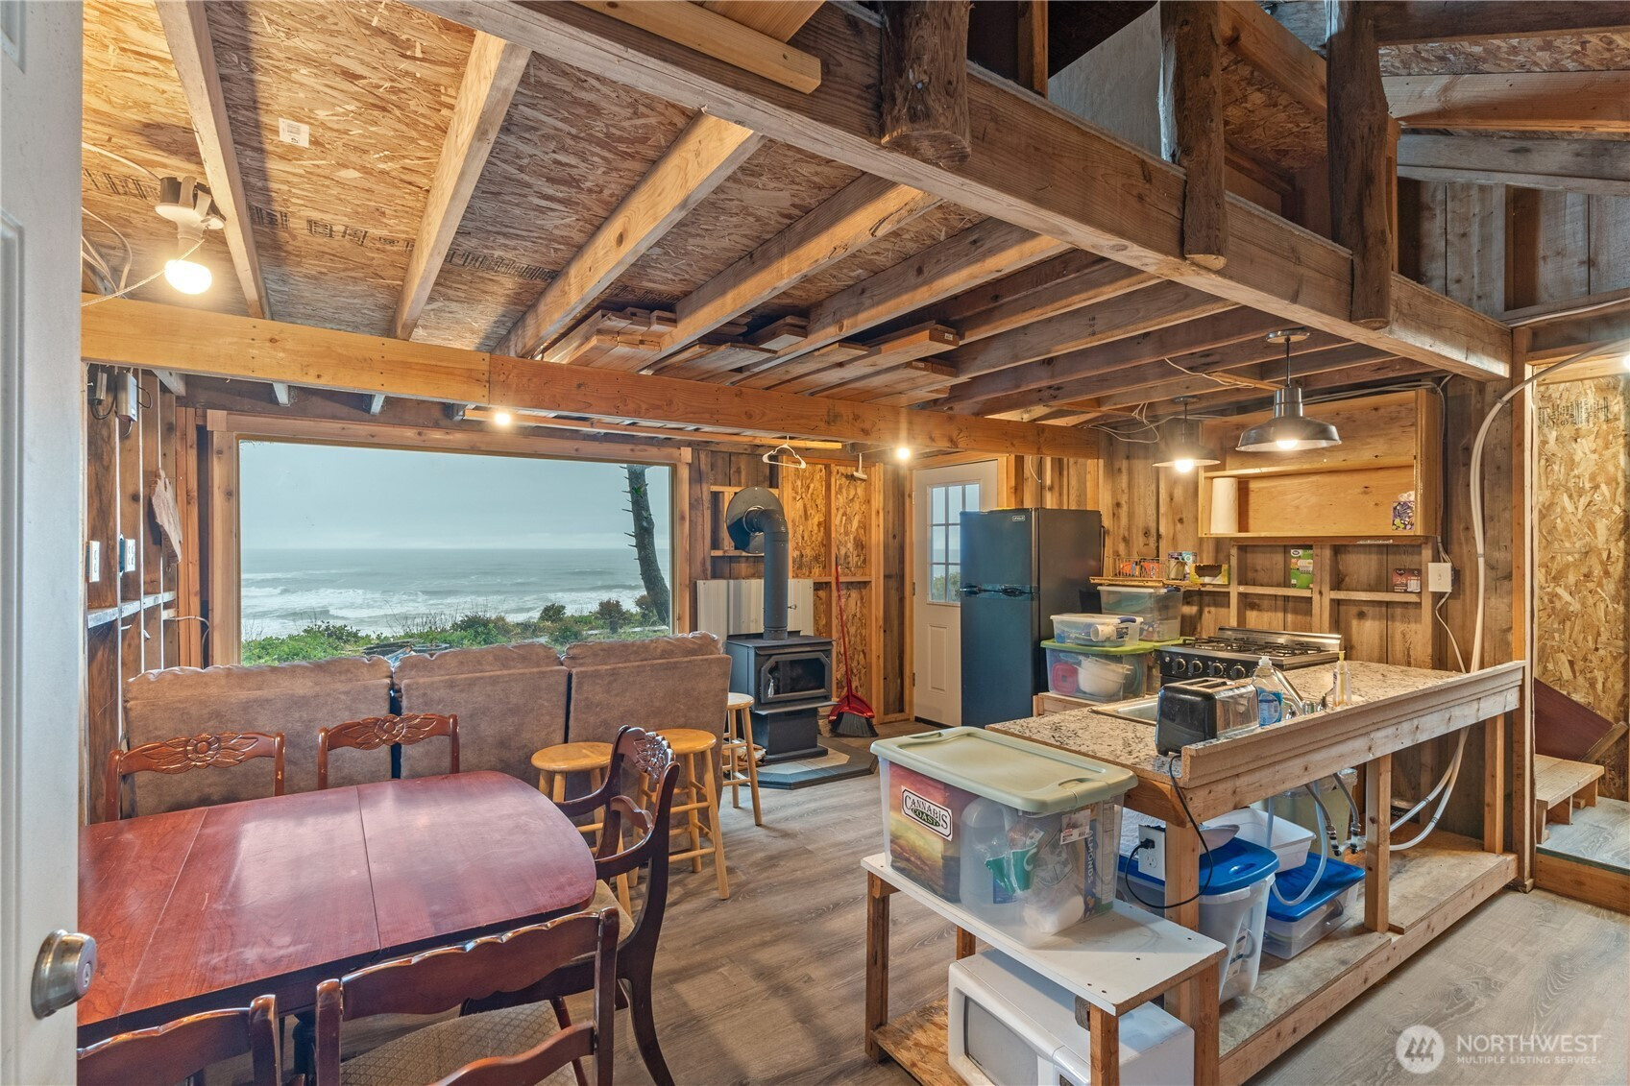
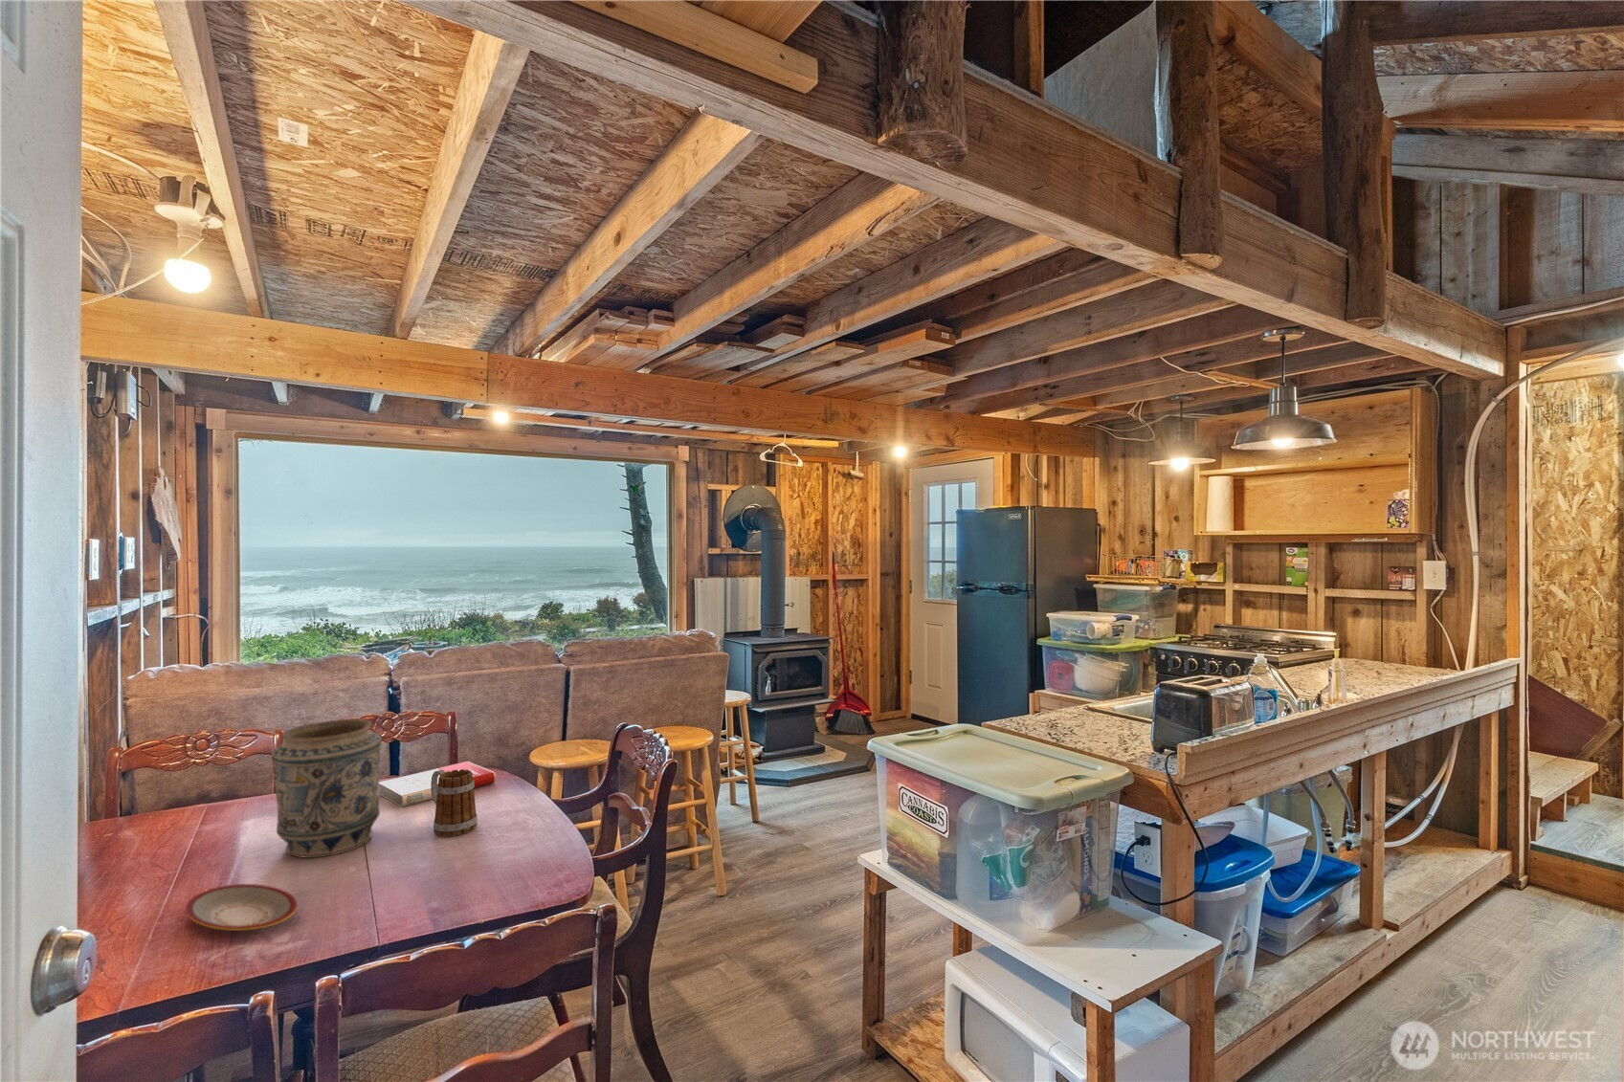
+ book [378,761,496,808]
+ mug [431,769,478,837]
+ plate [185,883,297,932]
+ vase [270,717,383,859]
